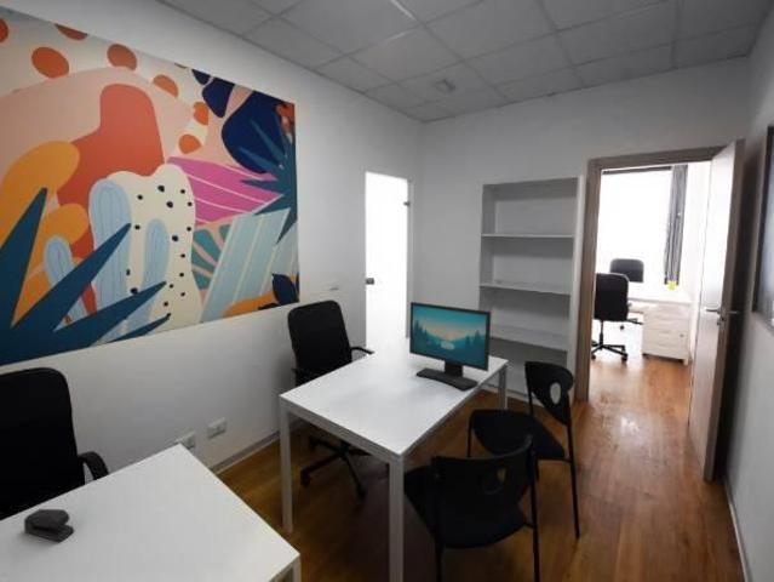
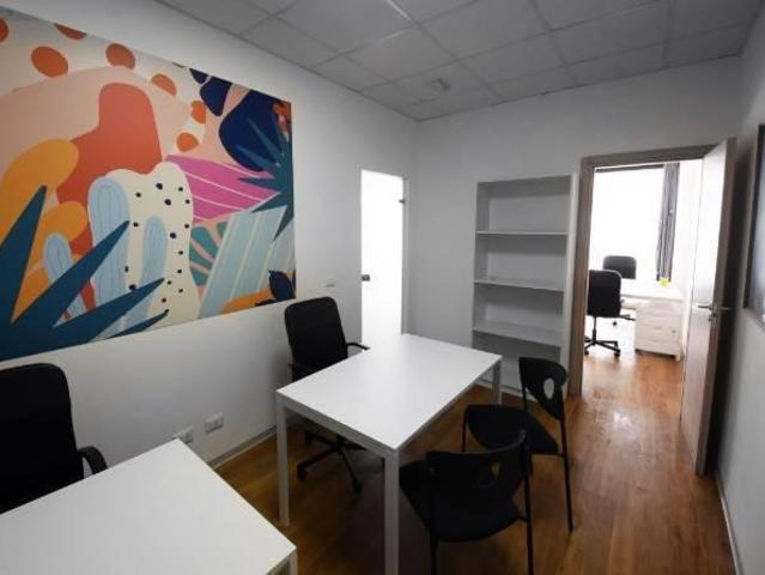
- stapler [23,508,75,542]
- computer monitor [408,301,492,390]
